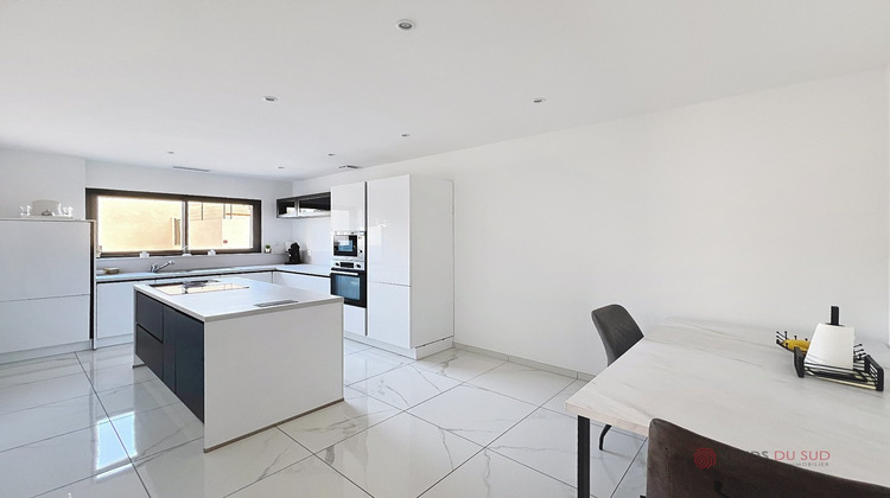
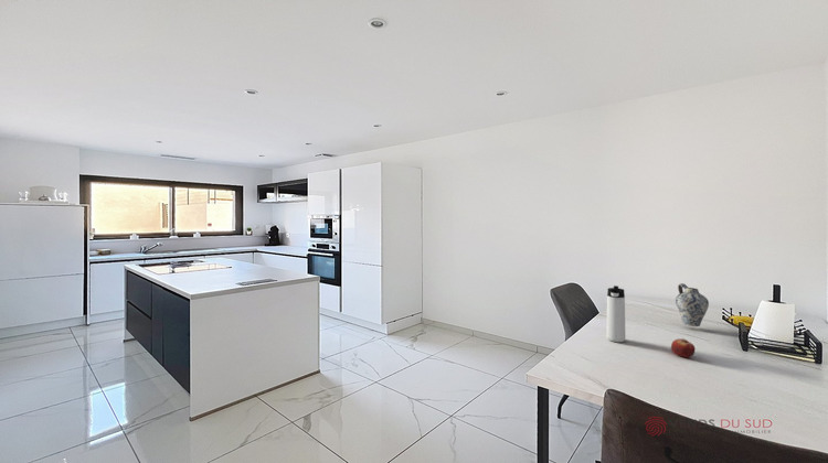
+ thermos bottle [605,284,626,343]
+ fruit [670,337,697,358]
+ ceramic jug [675,282,710,327]
